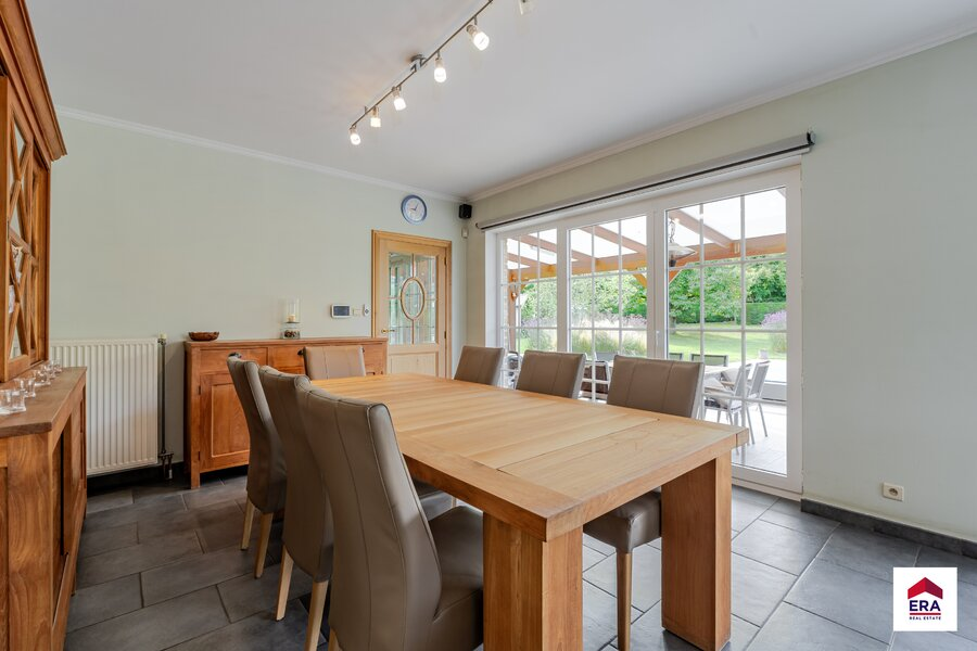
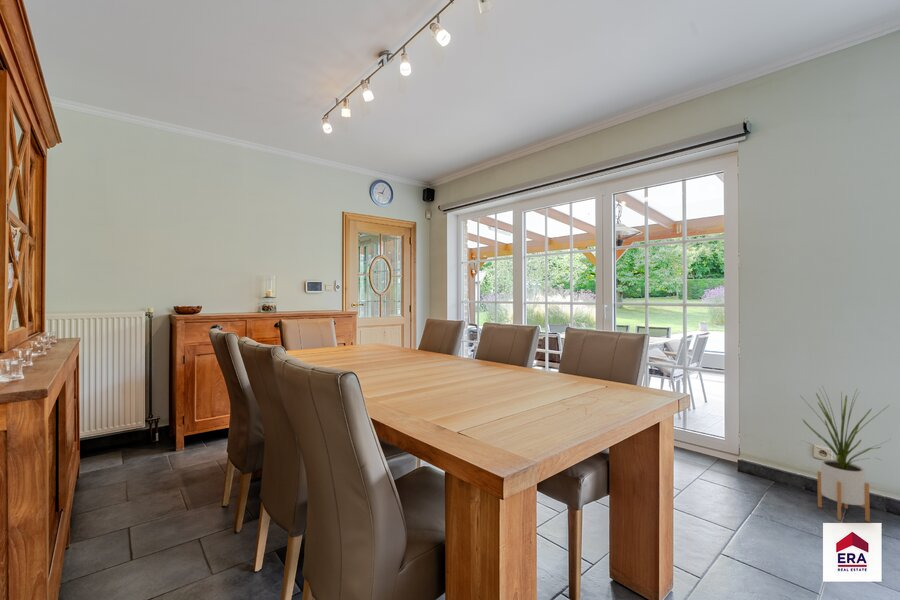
+ house plant [798,385,890,523]
